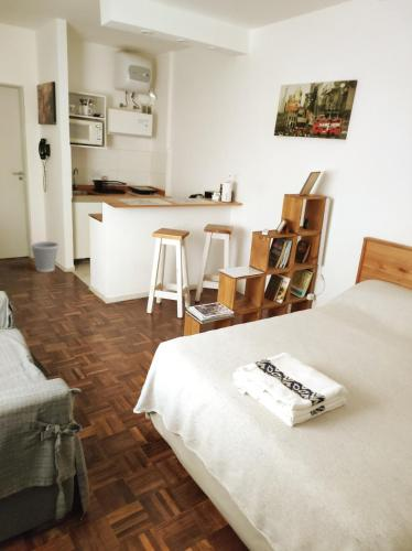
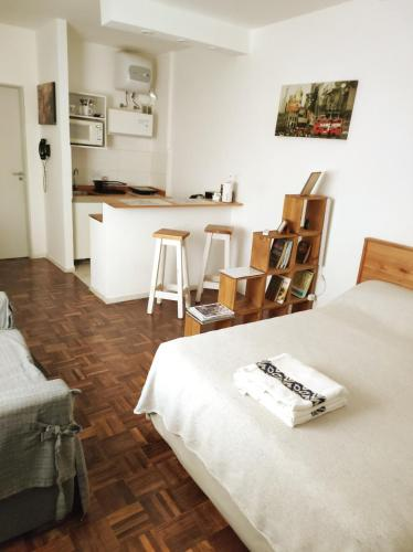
- wastebasket [29,240,59,273]
